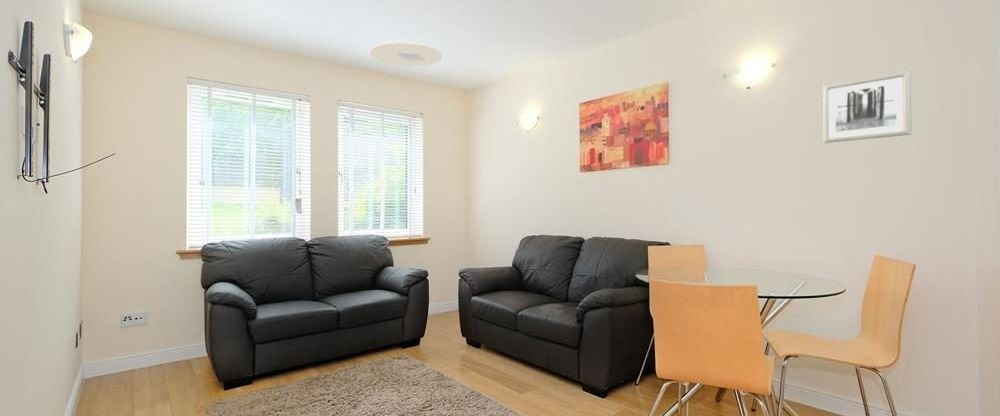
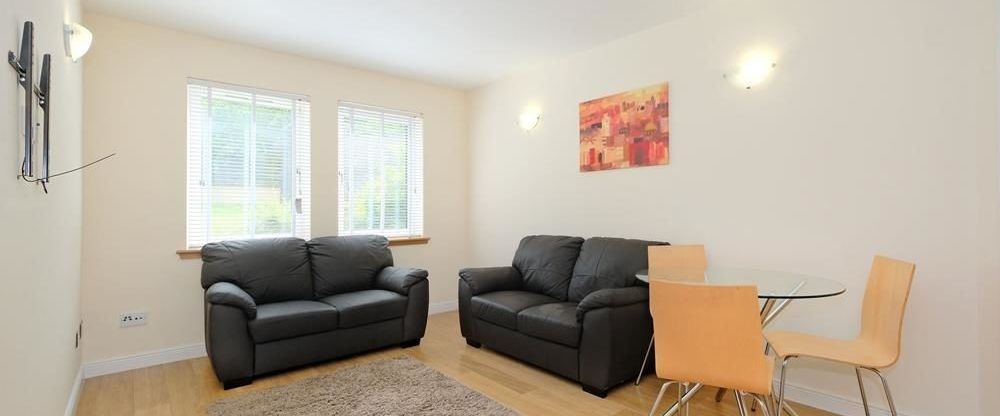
- ceiling light [369,41,443,67]
- wall art [822,69,912,144]
